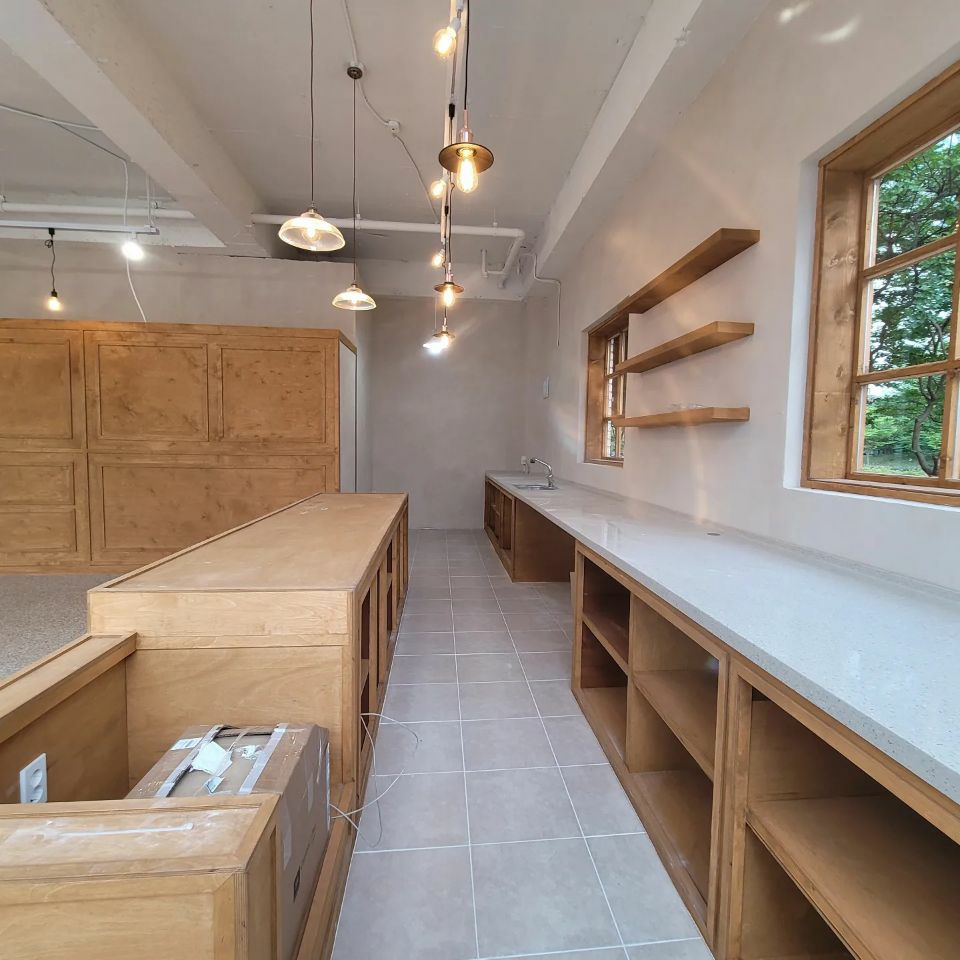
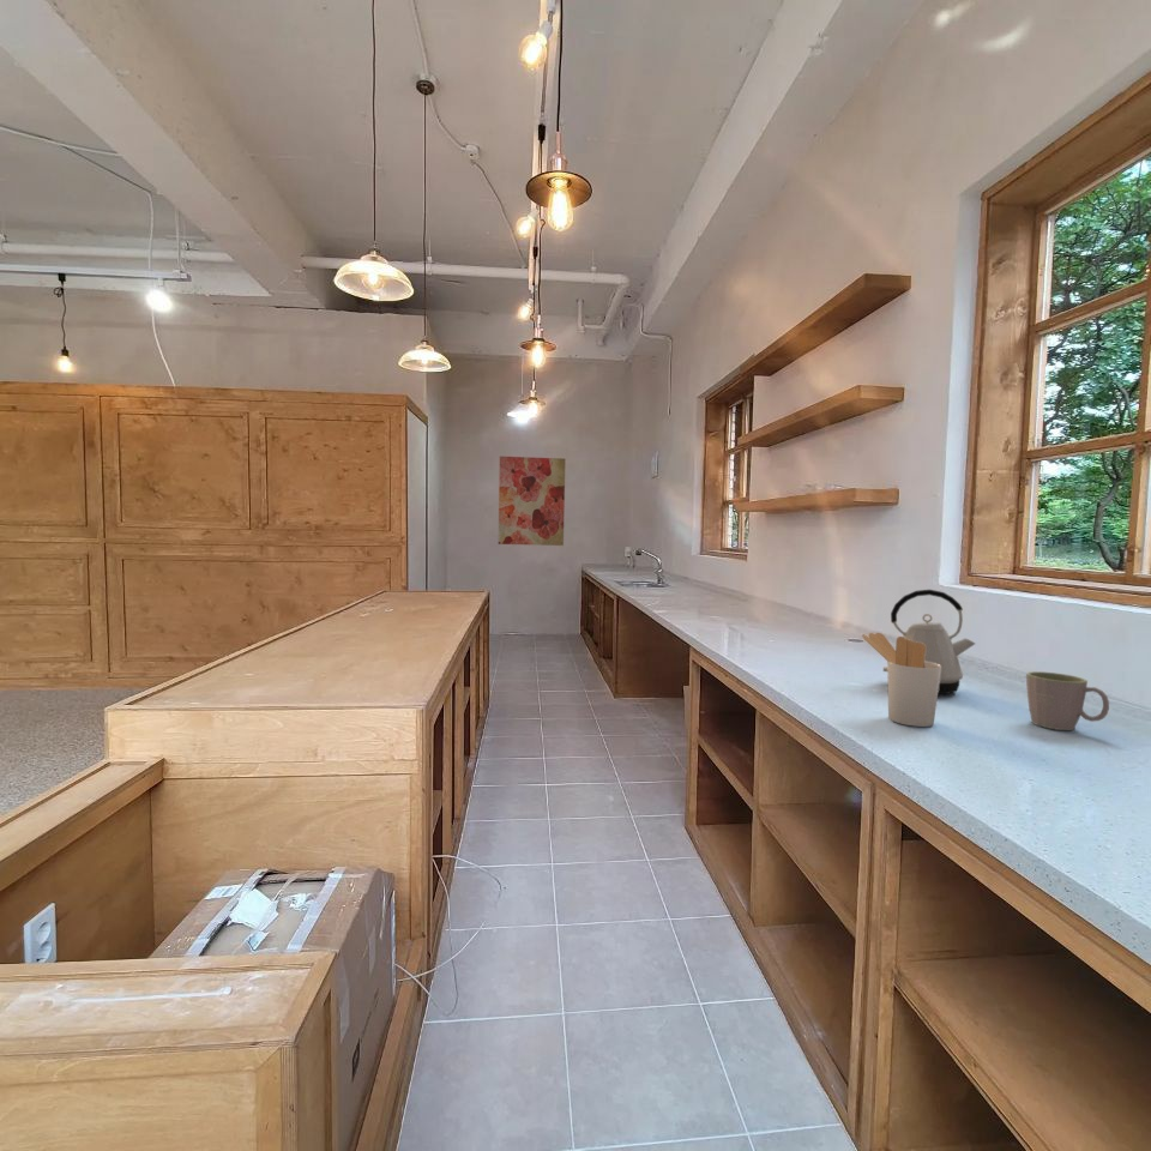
+ kettle [882,589,977,695]
+ mug [1025,670,1110,731]
+ wall art [498,456,566,547]
+ utensil holder [861,632,941,728]
